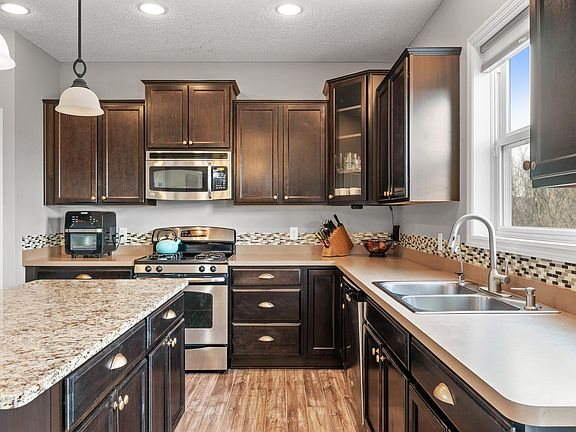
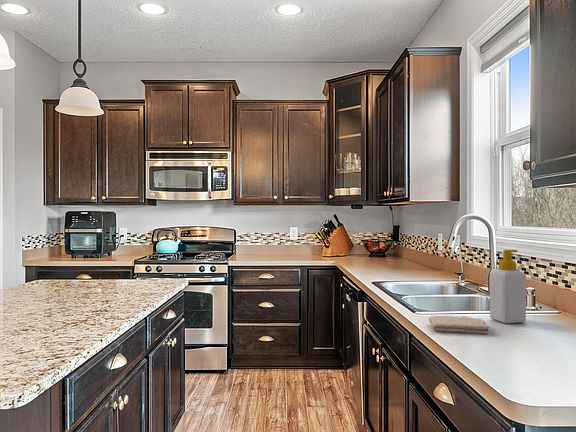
+ washcloth [428,315,491,335]
+ soap bottle [489,249,527,324]
